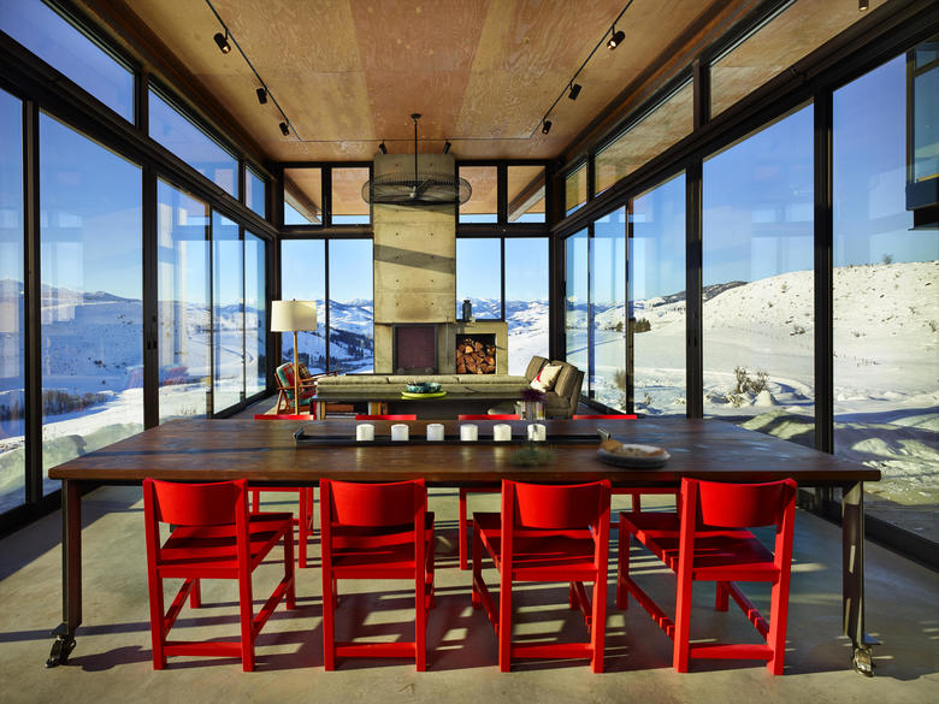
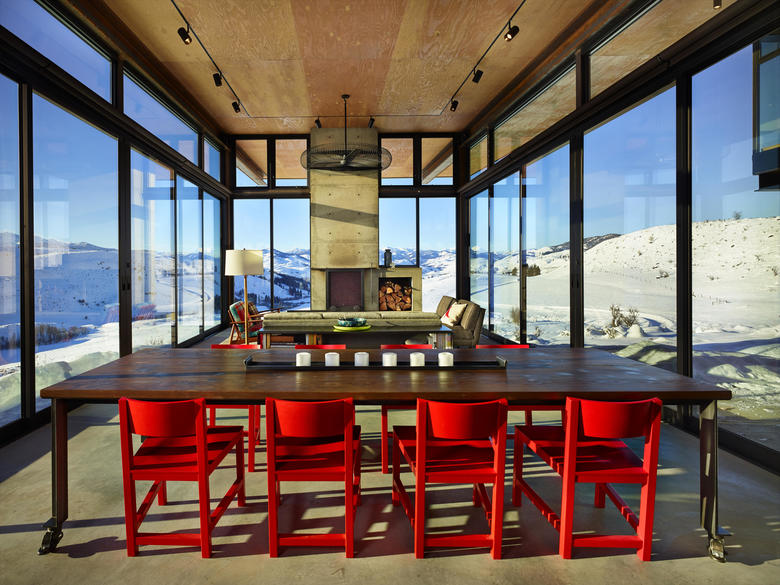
- flower [502,384,560,466]
- plate [596,438,671,468]
